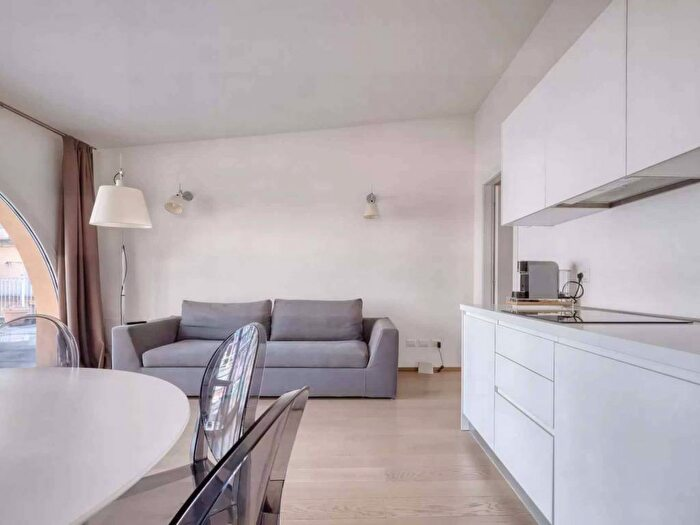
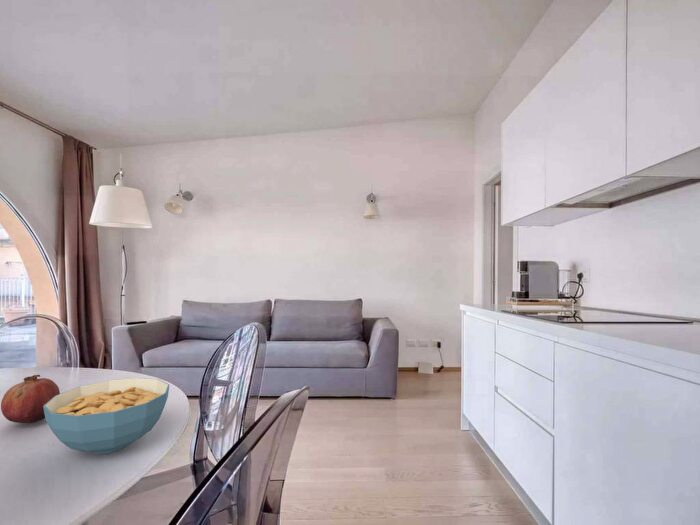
+ fruit [0,374,61,424]
+ cereal bowl [43,377,170,455]
